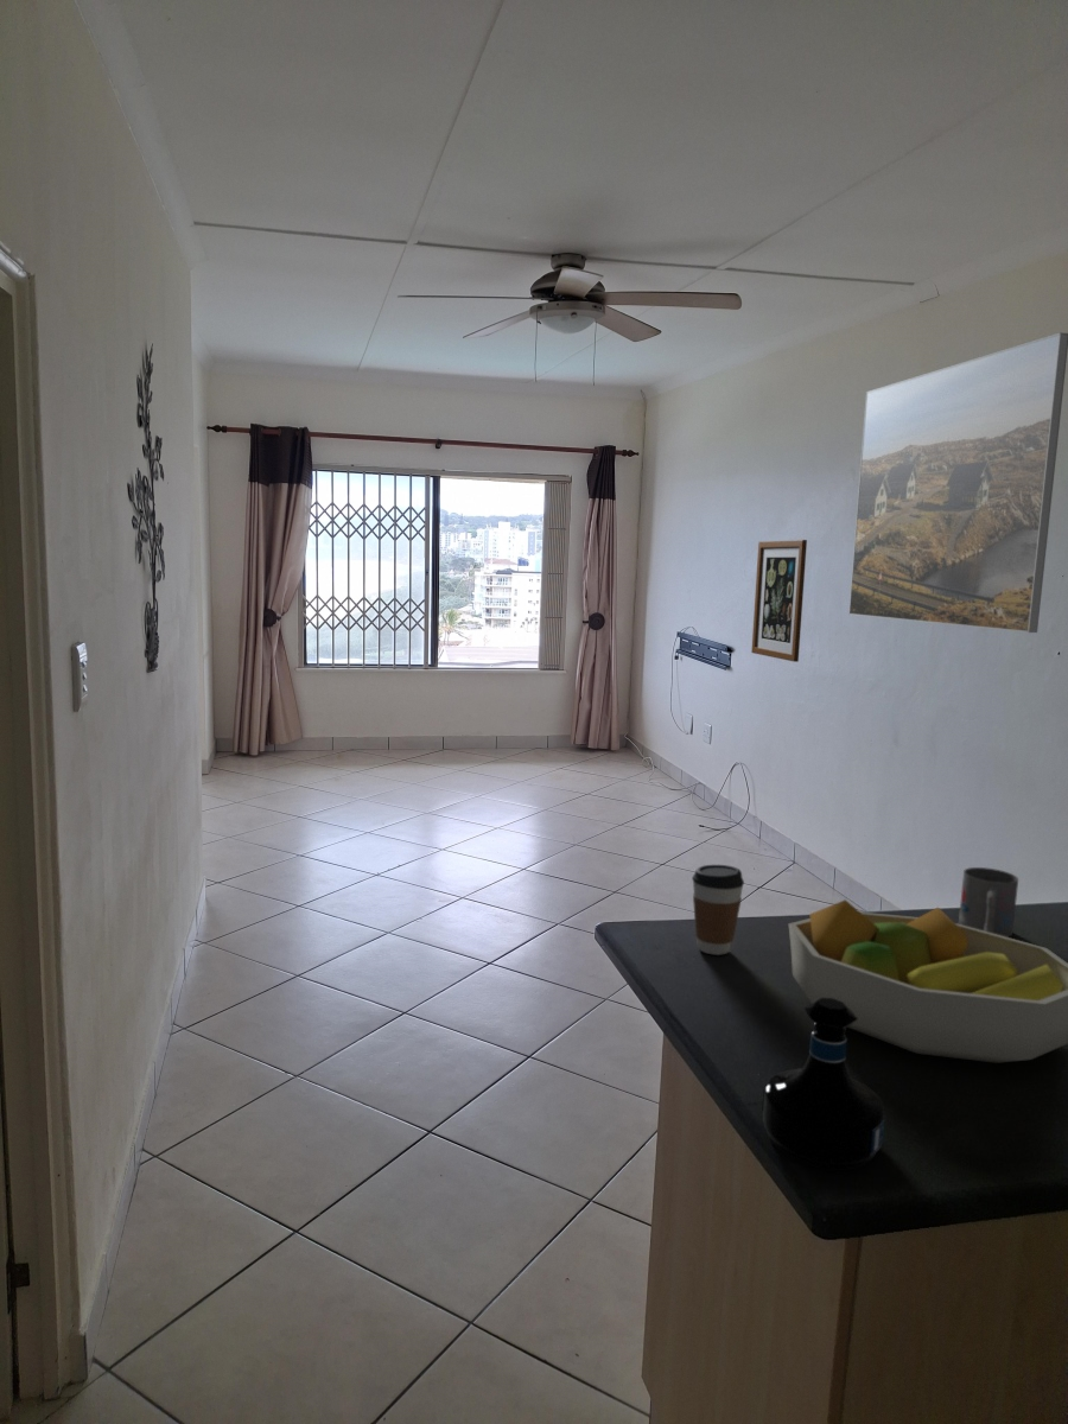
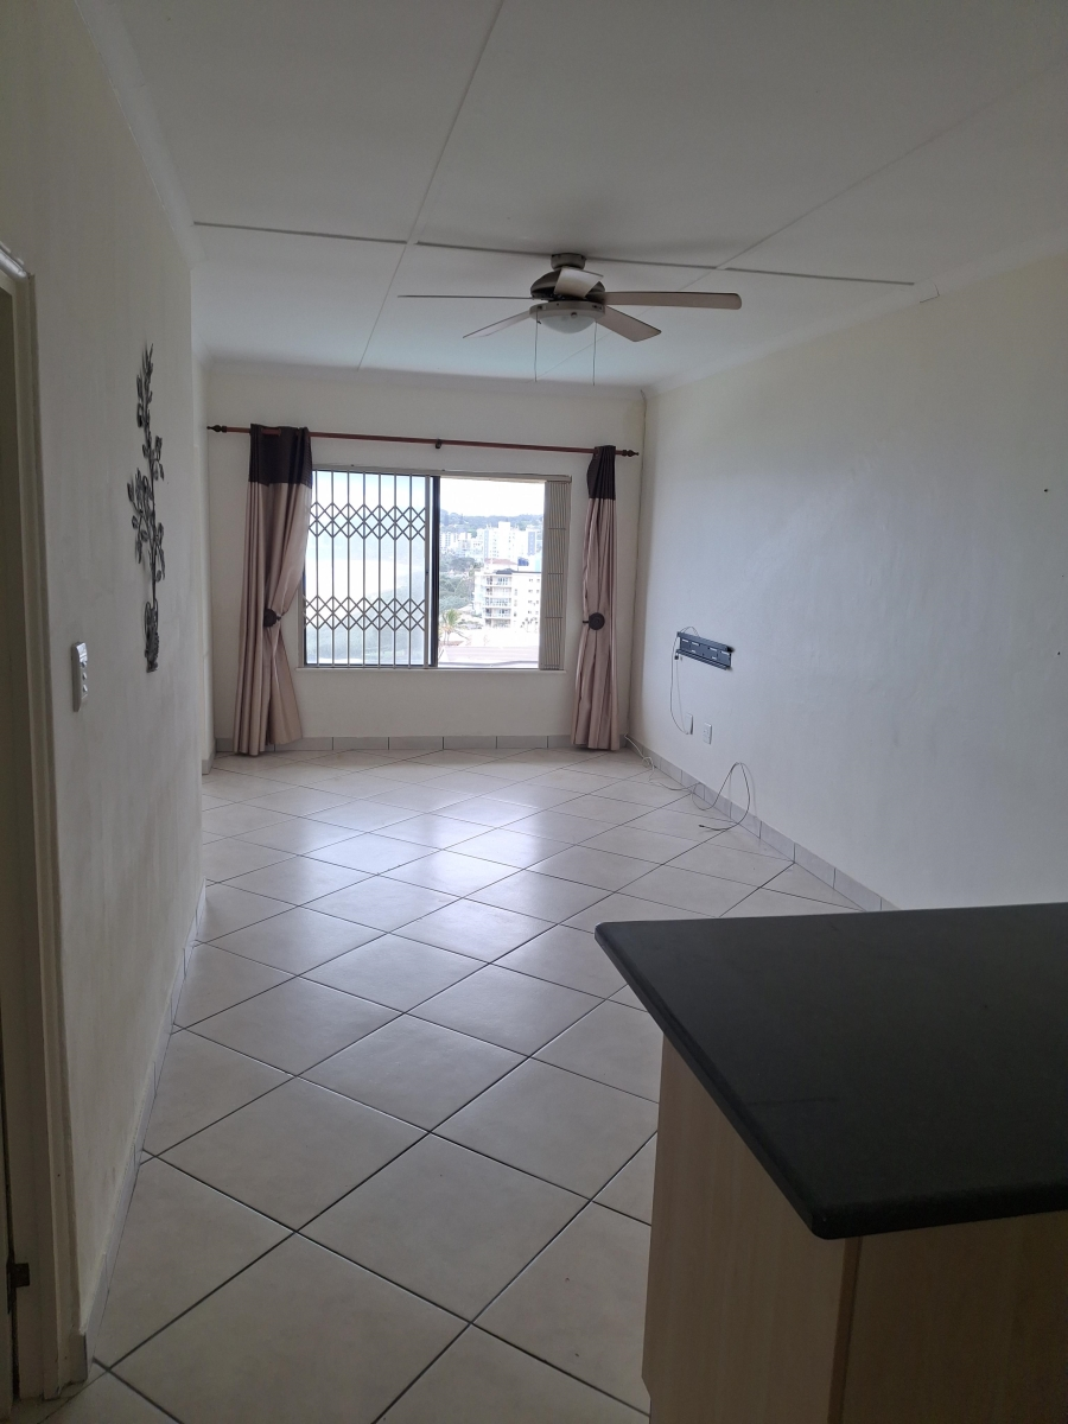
- mug [958,866,1019,937]
- fruit bowl [788,898,1068,1064]
- wall art [750,539,808,663]
- tequila bottle [761,998,886,1170]
- coffee cup [691,864,745,956]
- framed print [847,331,1068,634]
